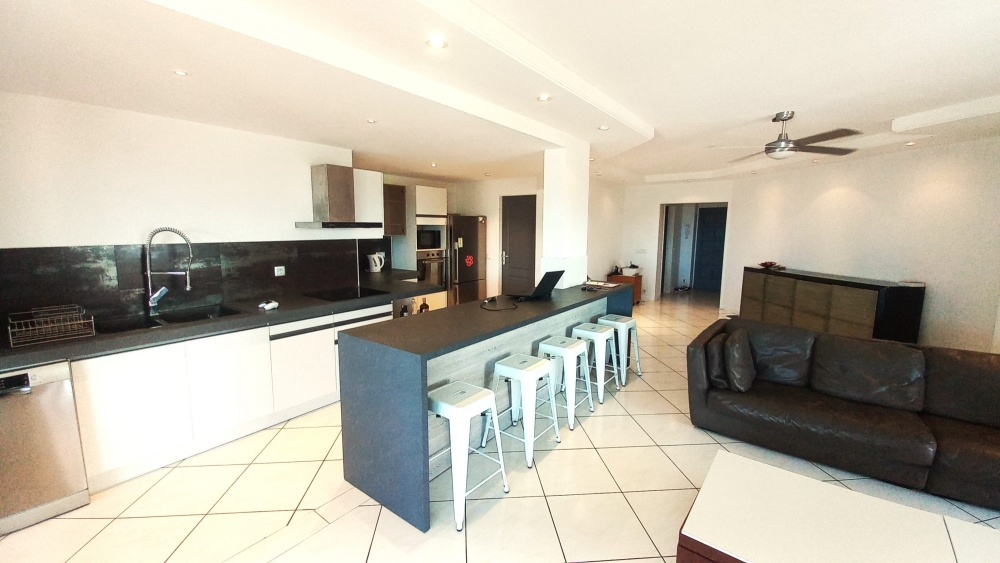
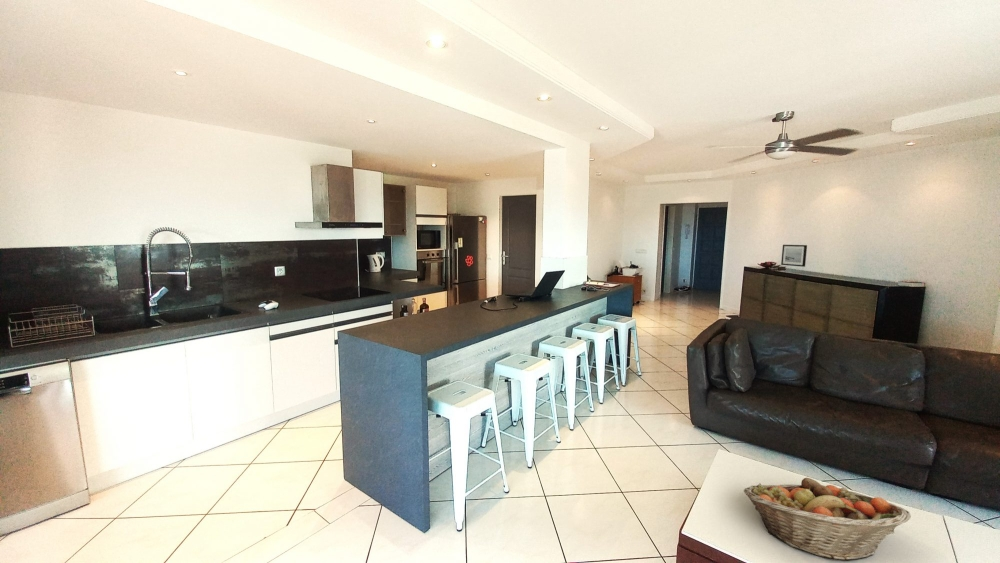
+ wall art [780,244,808,268]
+ fruit basket [743,477,912,562]
